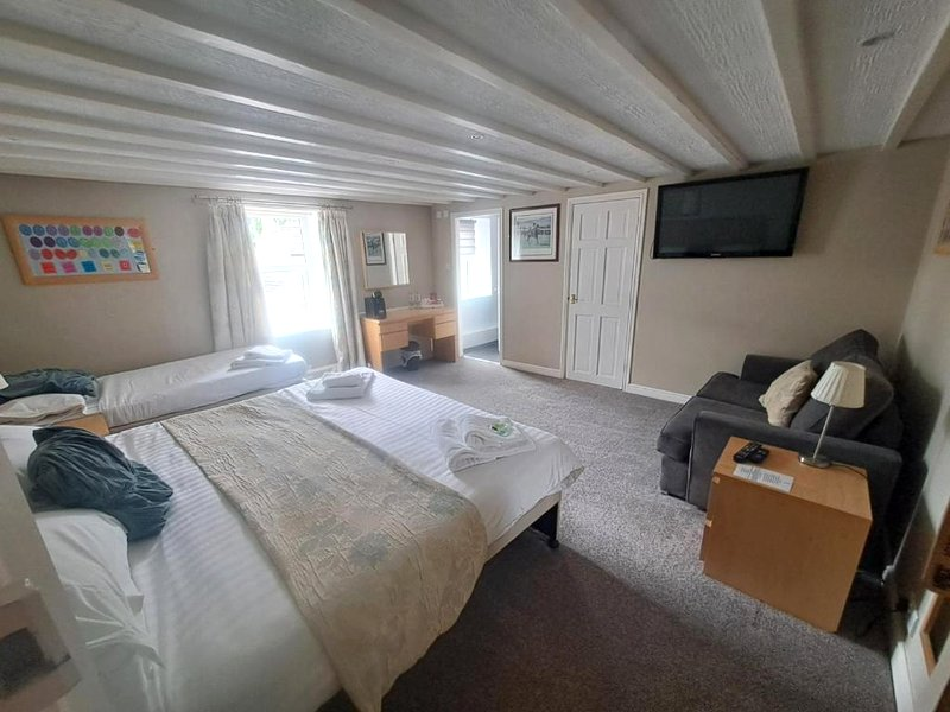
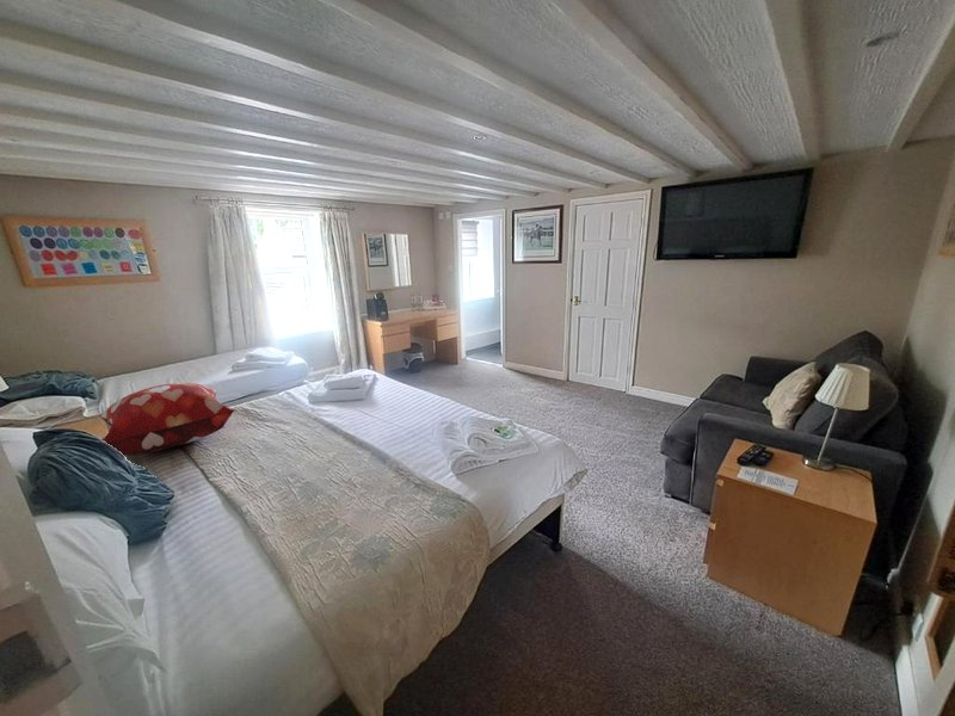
+ decorative pillow [99,382,236,456]
